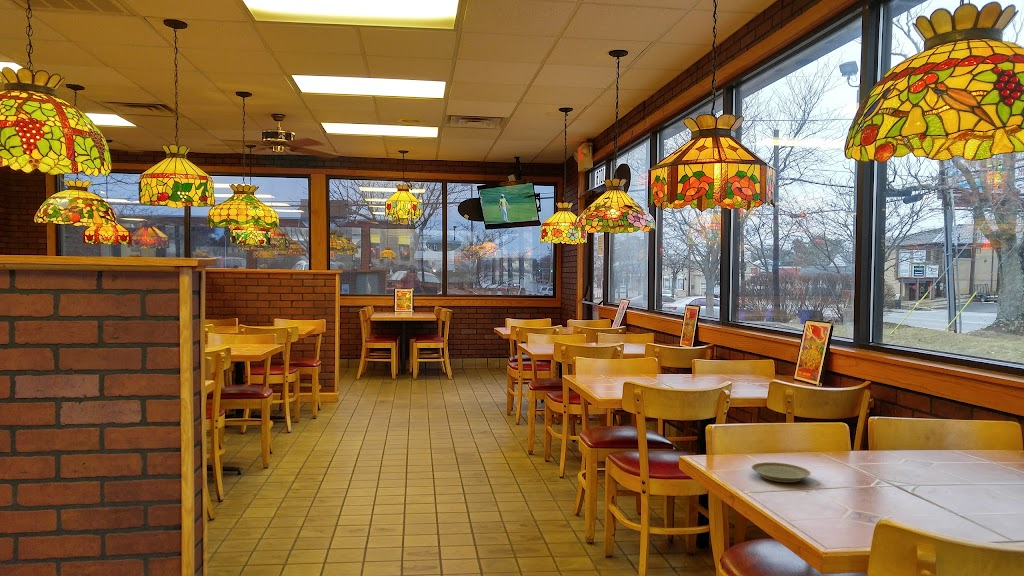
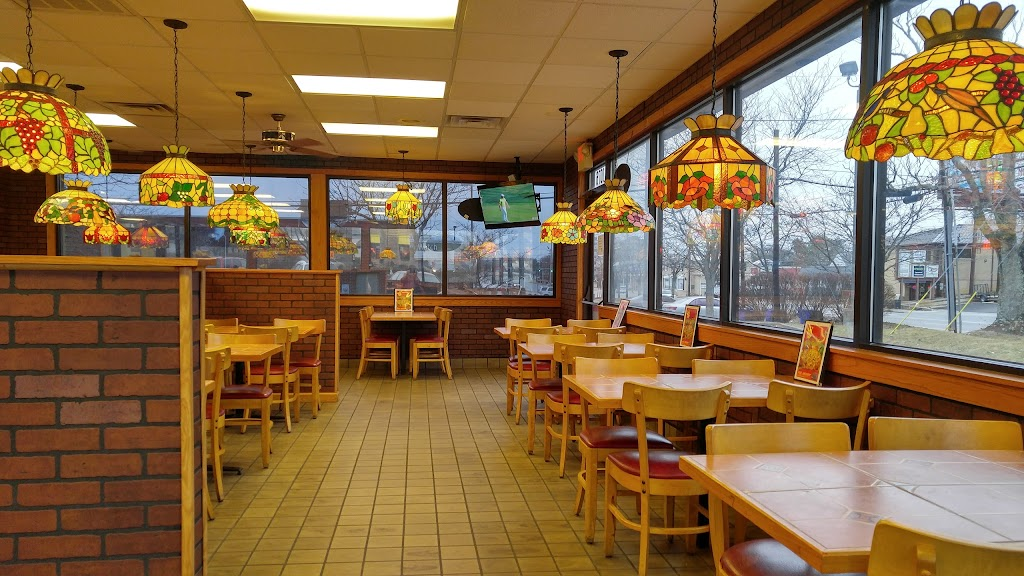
- plate [750,461,812,483]
